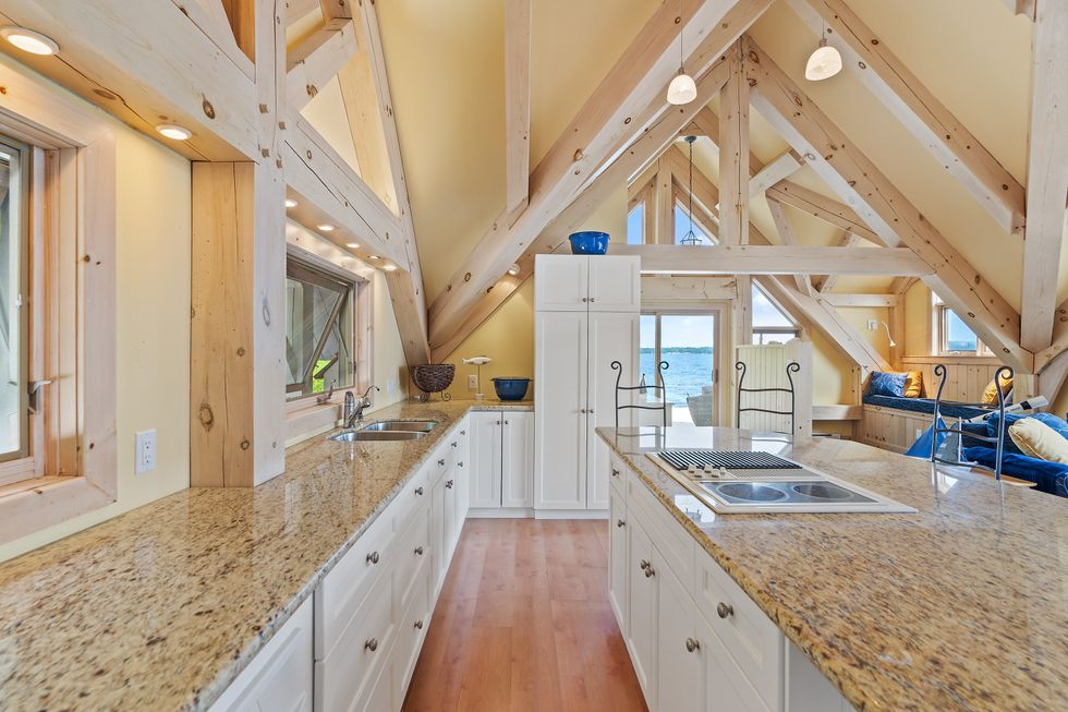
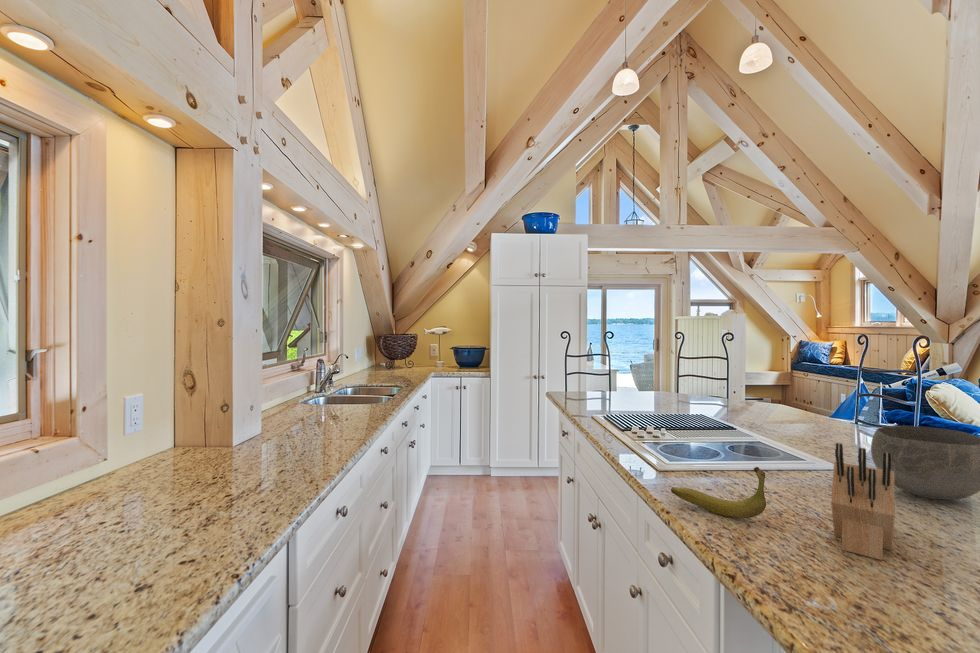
+ banana [670,466,767,519]
+ knife block [830,442,896,561]
+ bowl [870,425,980,501]
